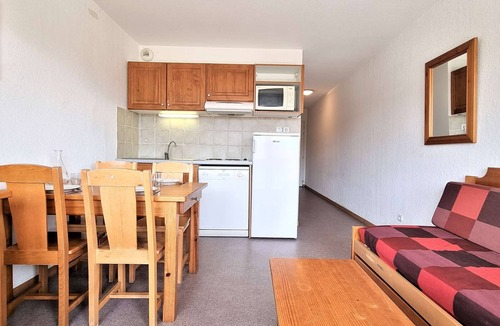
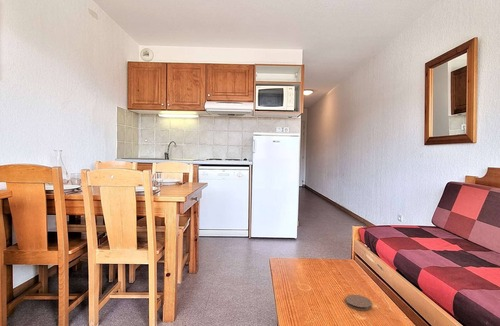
+ coaster [345,294,373,312]
